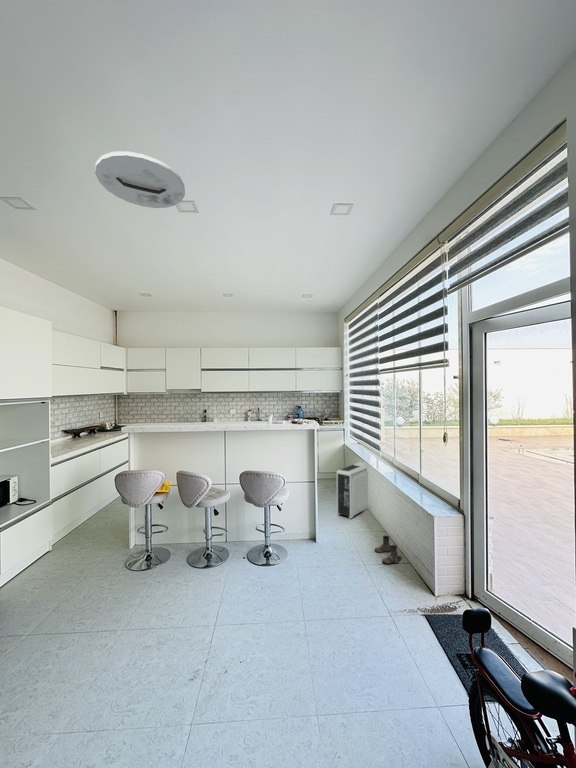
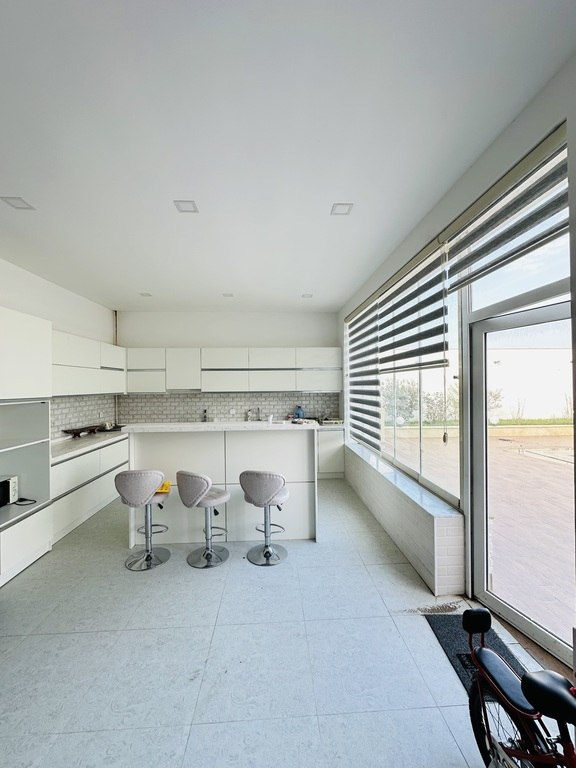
- ceiling light [94,150,186,209]
- boots [373,535,399,565]
- air purifier [336,461,370,520]
